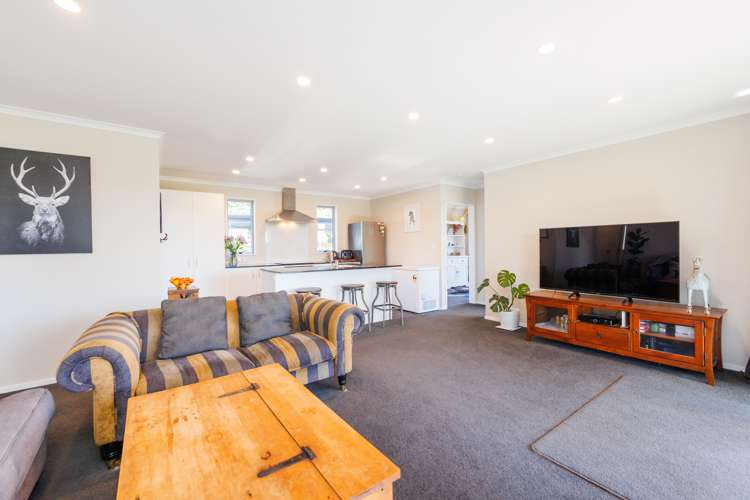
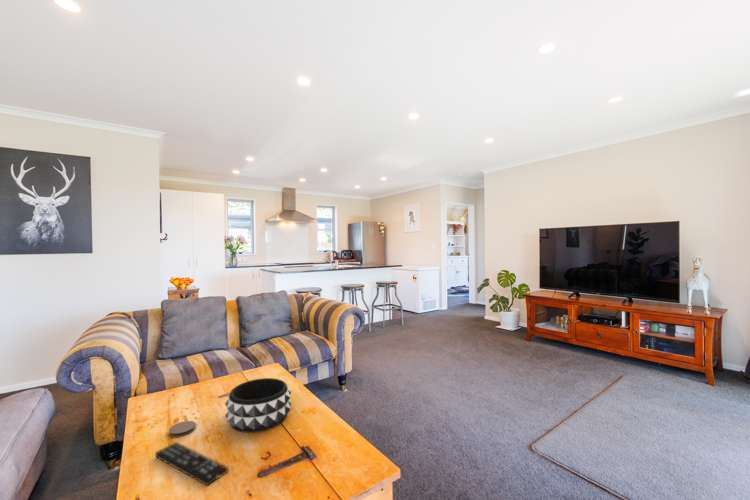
+ coaster [168,420,197,438]
+ decorative bowl [224,377,292,434]
+ remote control [154,441,229,487]
